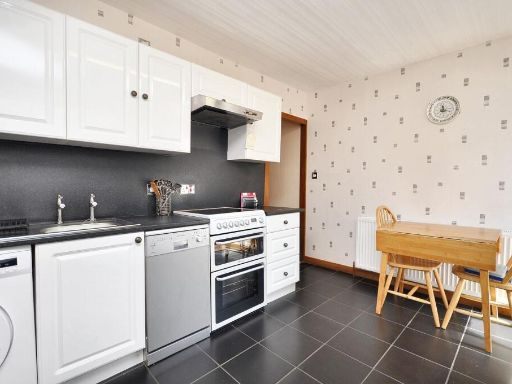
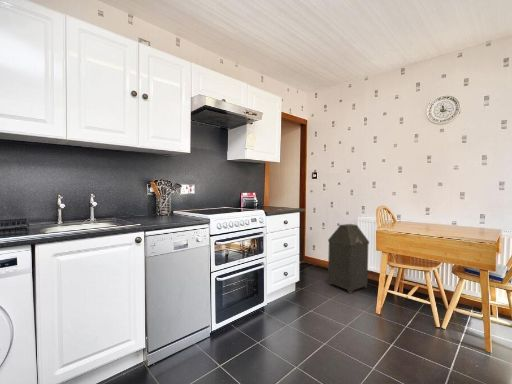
+ trash can [327,223,370,294]
